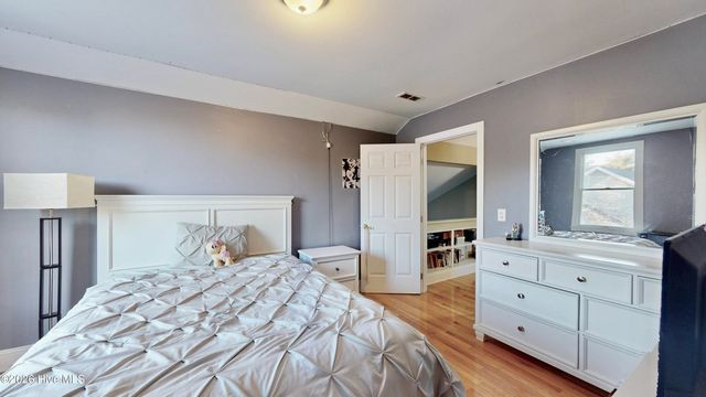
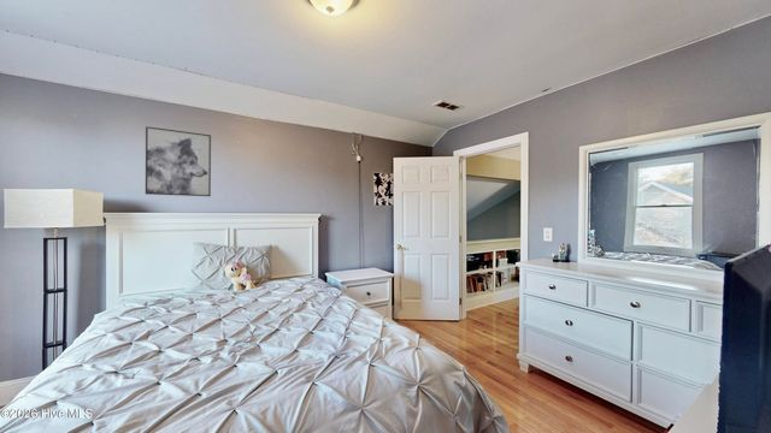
+ wall art [145,125,212,197]
